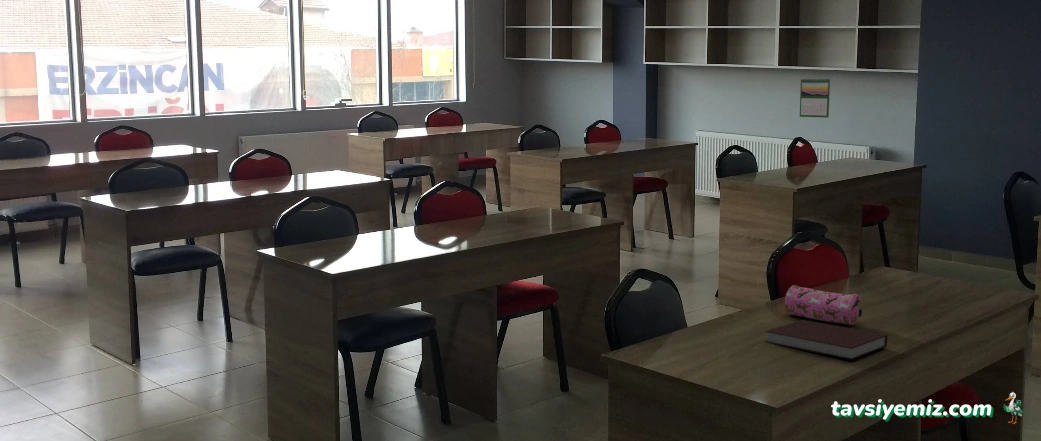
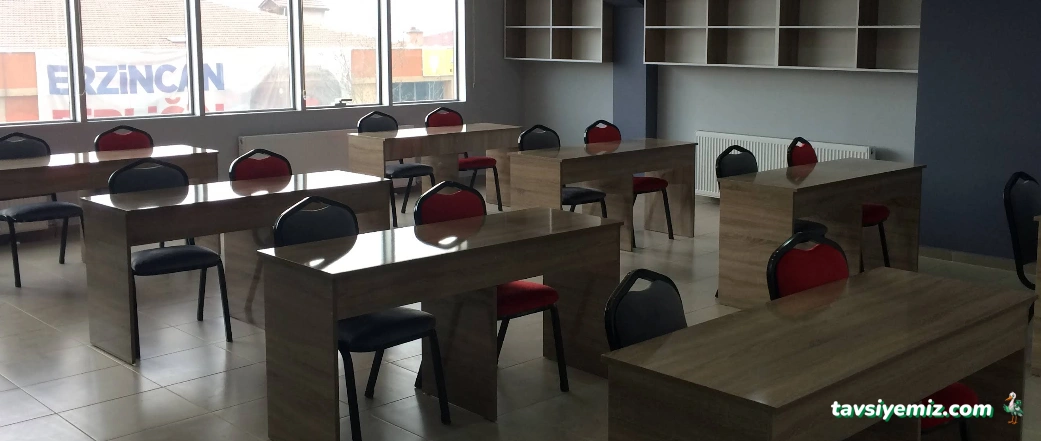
- notebook [765,319,888,361]
- calendar [799,77,831,119]
- pencil case [784,284,863,325]
